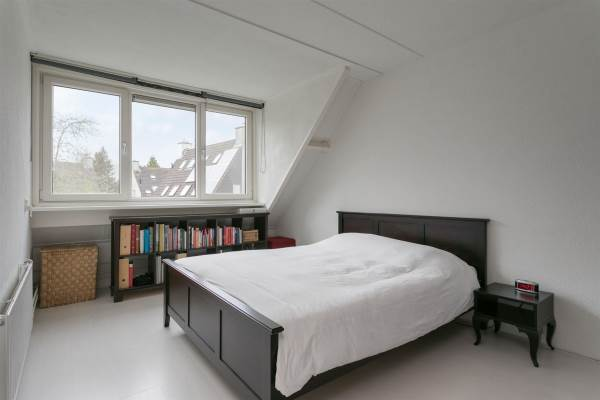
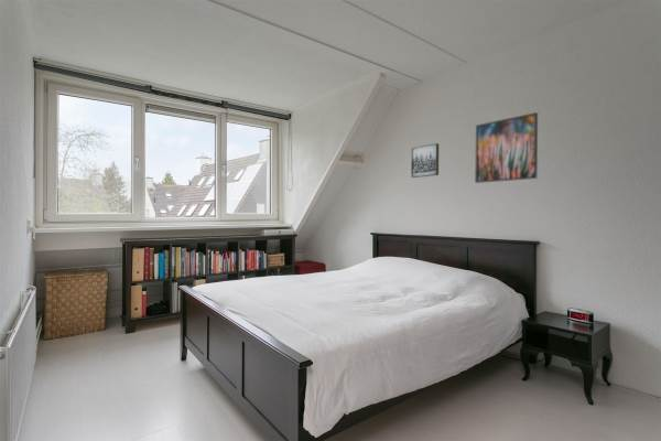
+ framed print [474,111,539,184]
+ wall art [410,142,440,179]
